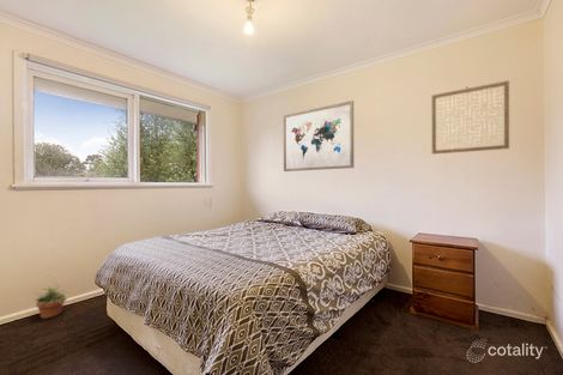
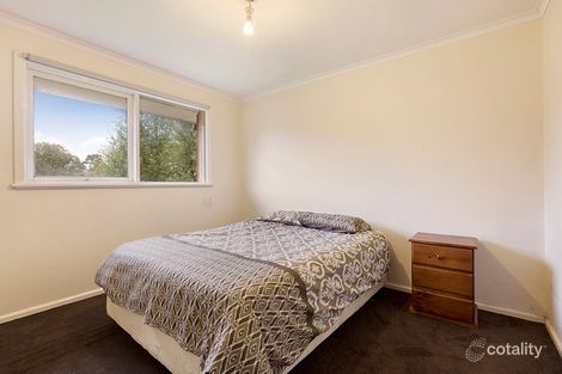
- wall art [431,79,510,156]
- wall art [283,99,355,173]
- potted plant [32,282,69,320]
